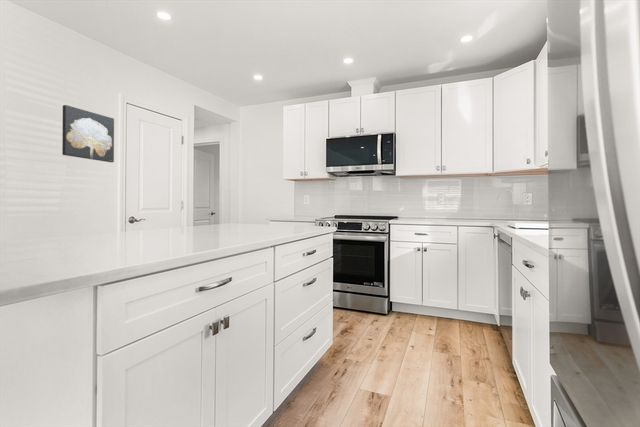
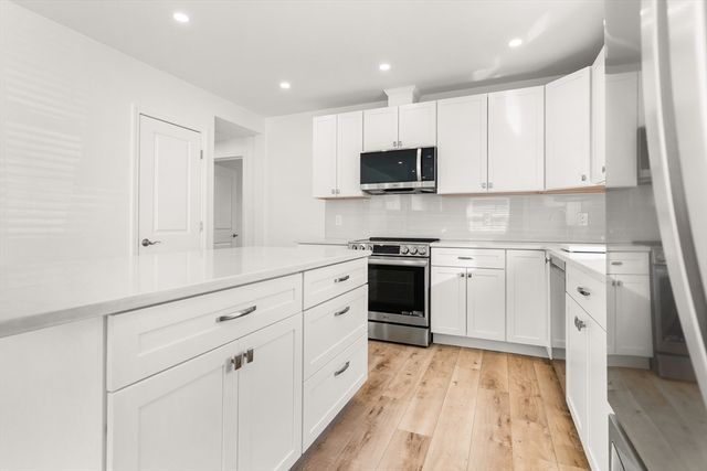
- wall art [61,104,115,163]
